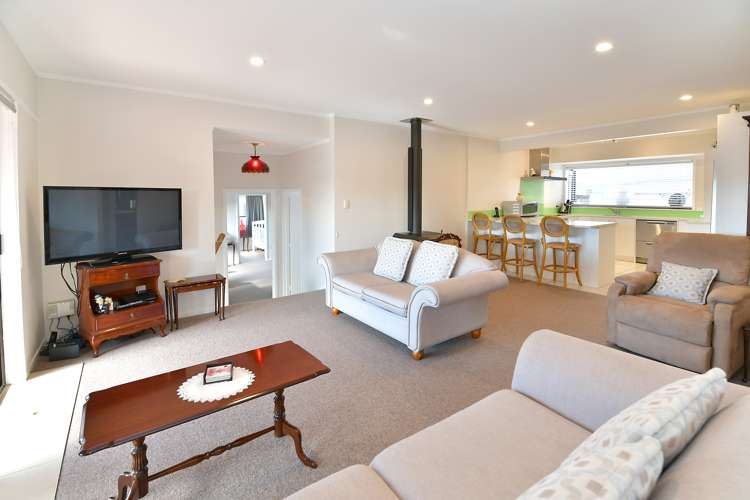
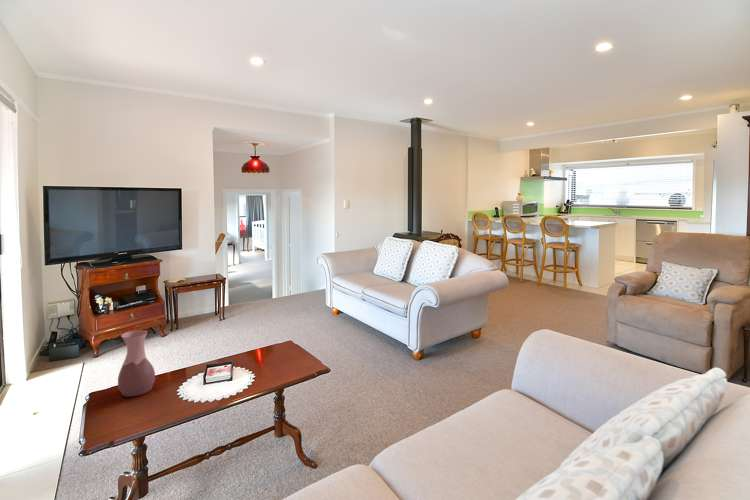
+ vase [117,329,156,398]
